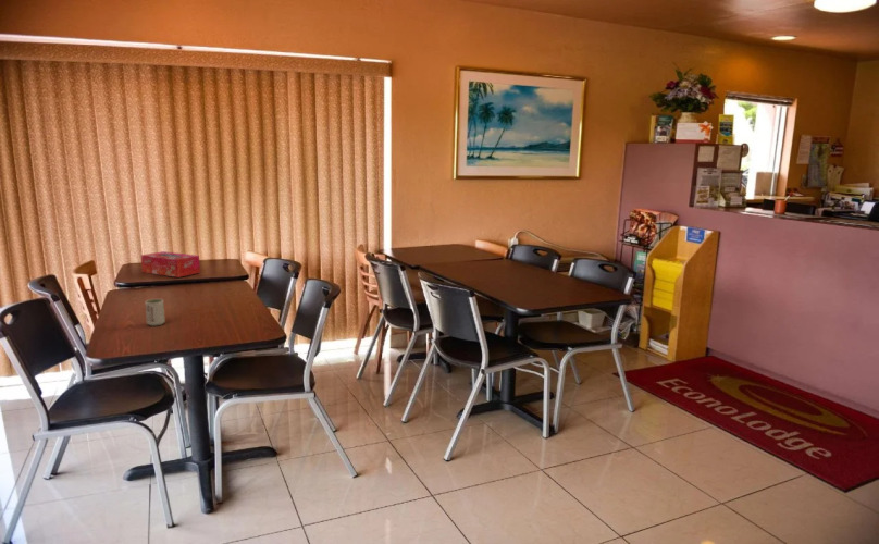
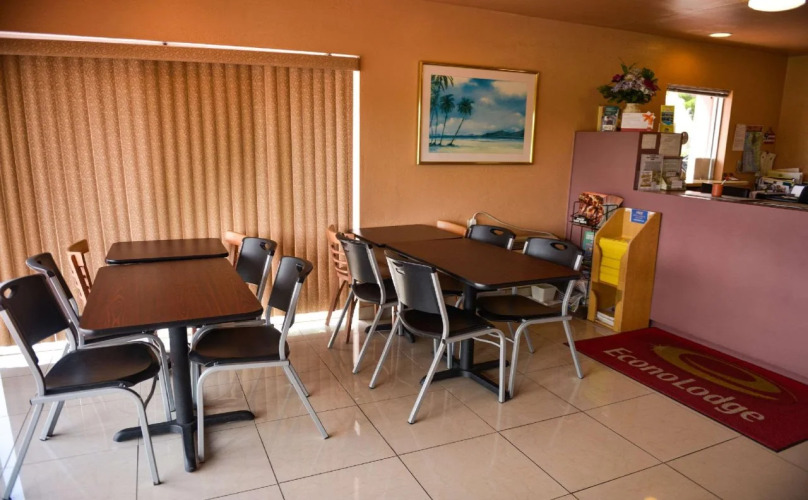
- cup [144,298,166,327]
- tissue box [140,250,201,279]
